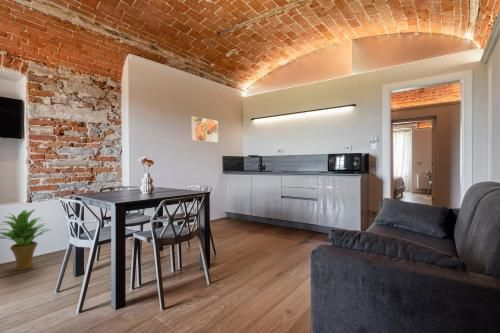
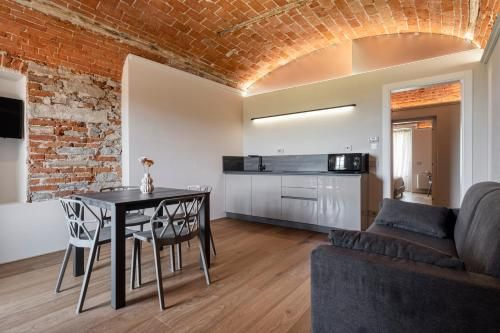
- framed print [191,115,219,143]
- potted plant [0,208,53,271]
